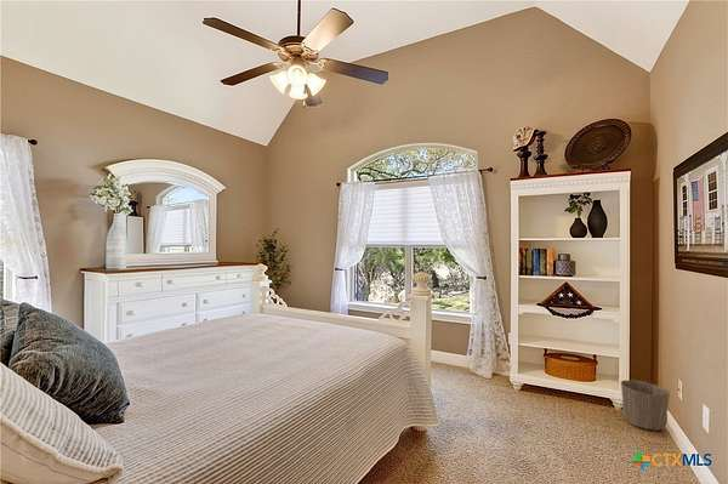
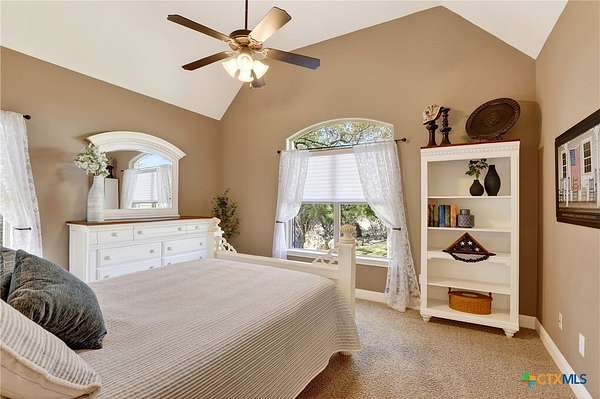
- waste basket [620,378,671,432]
